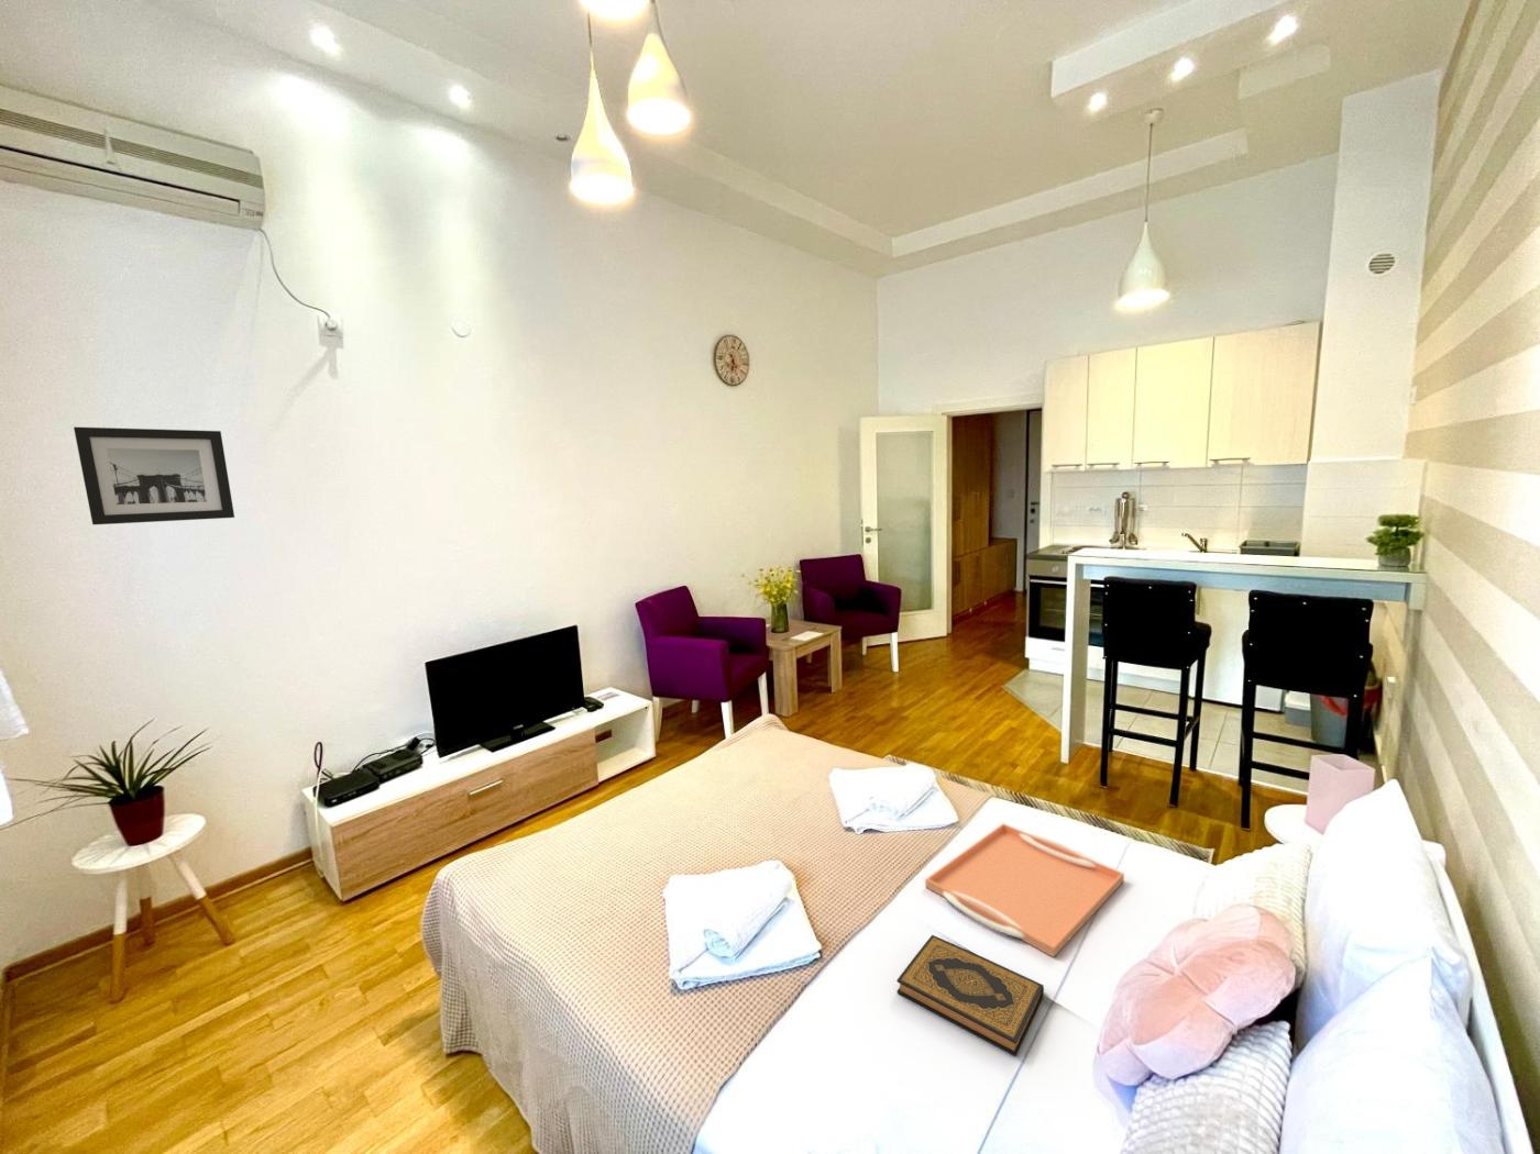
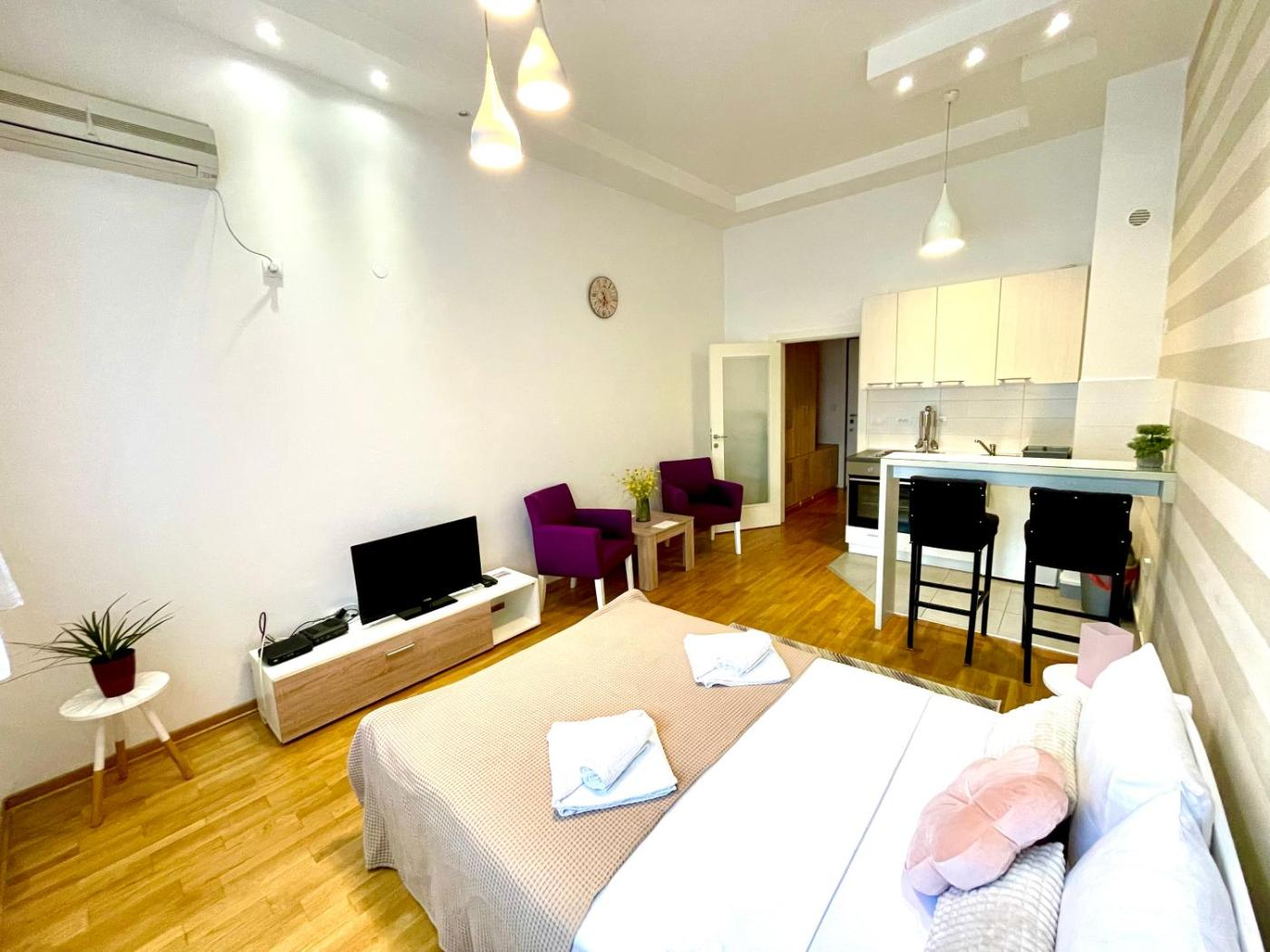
- wall art [73,427,235,525]
- hardback book [896,935,1045,1057]
- serving tray [924,822,1125,959]
